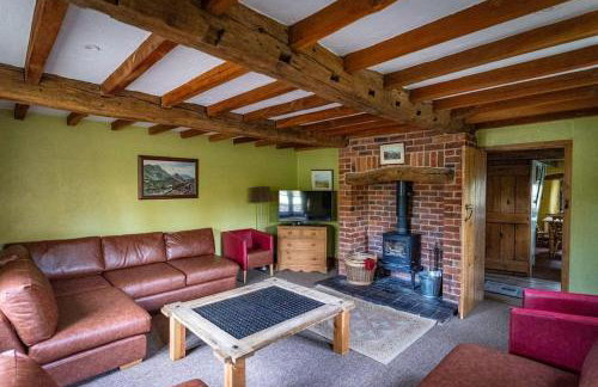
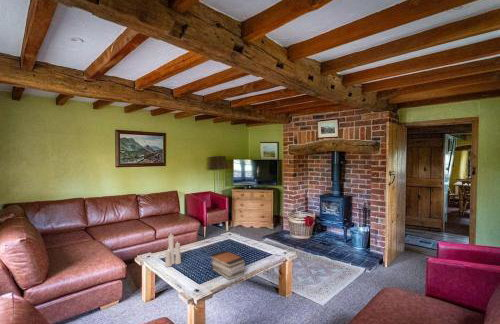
+ candle [164,234,182,268]
+ book stack [209,249,246,281]
